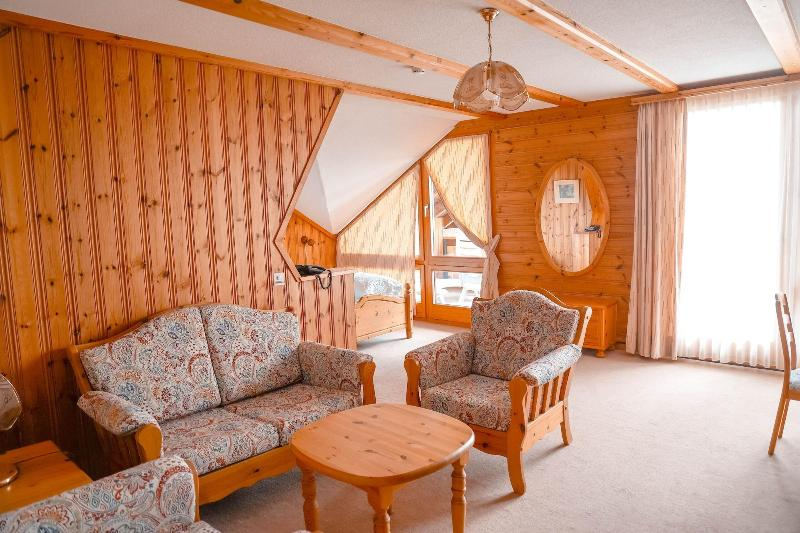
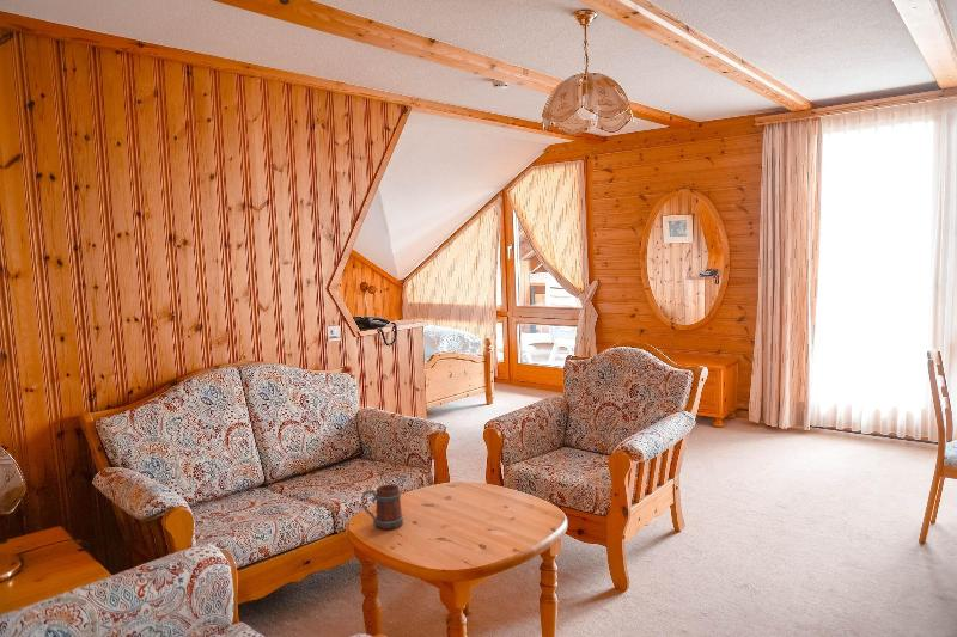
+ mug [361,483,404,531]
